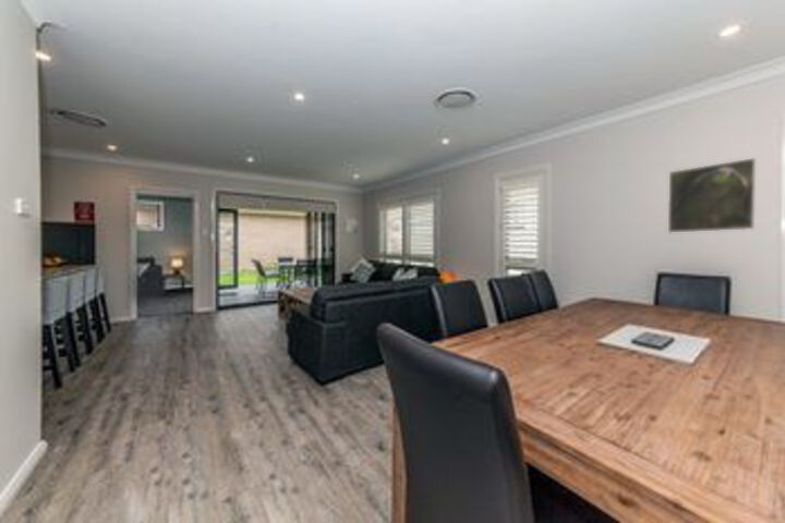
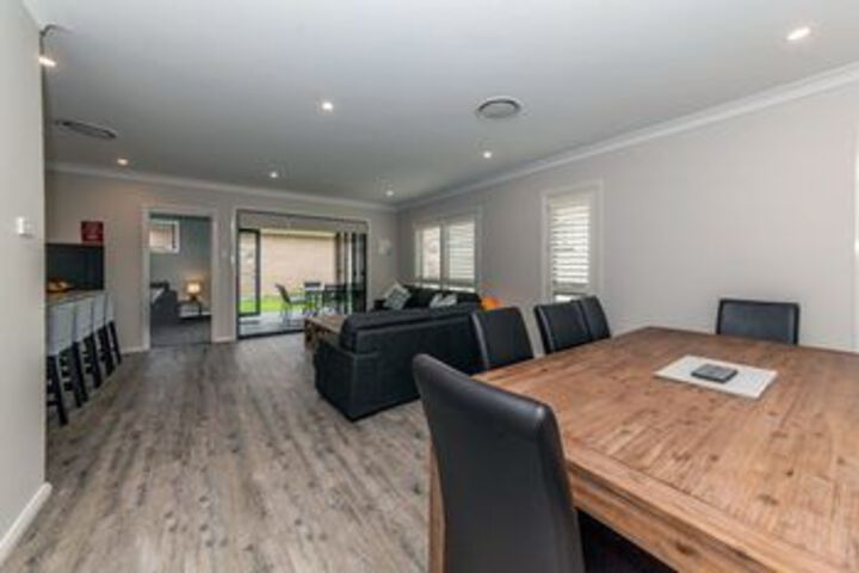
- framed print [667,157,757,234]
